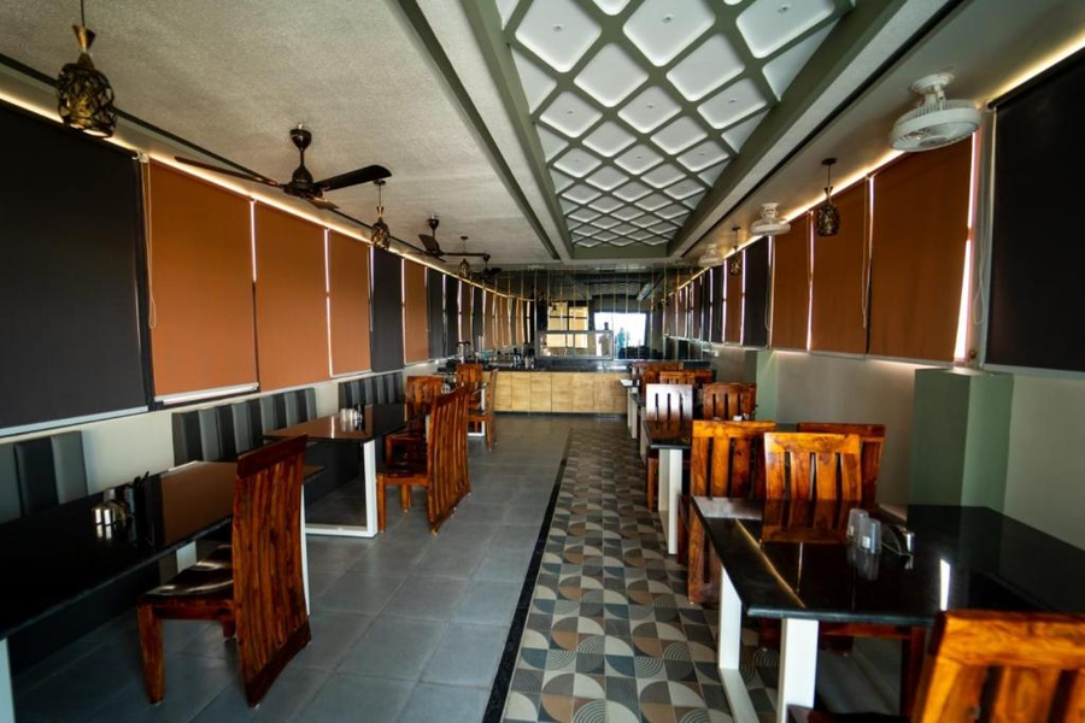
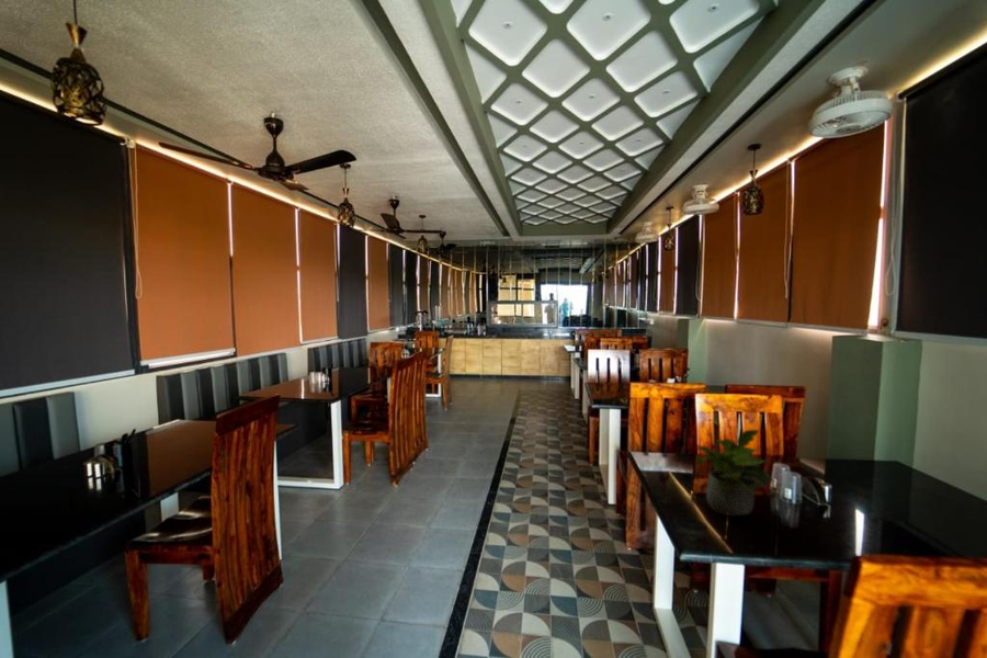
+ potted plant [695,429,775,517]
